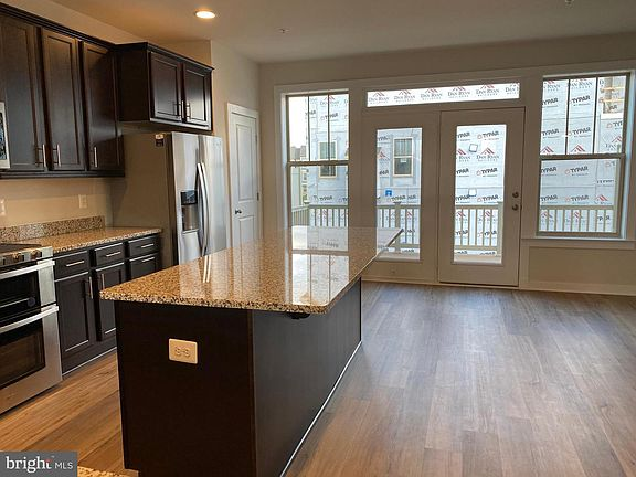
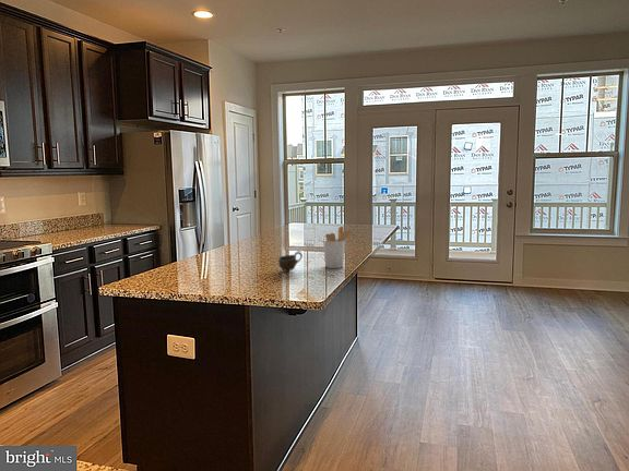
+ utensil holder [322,226,356,269]
+ cup [276,251,304,271]
